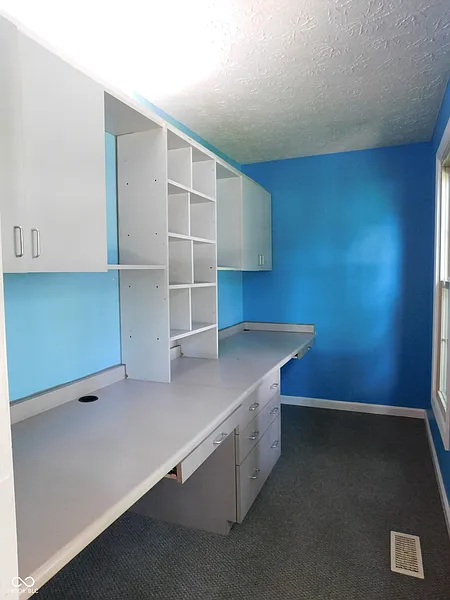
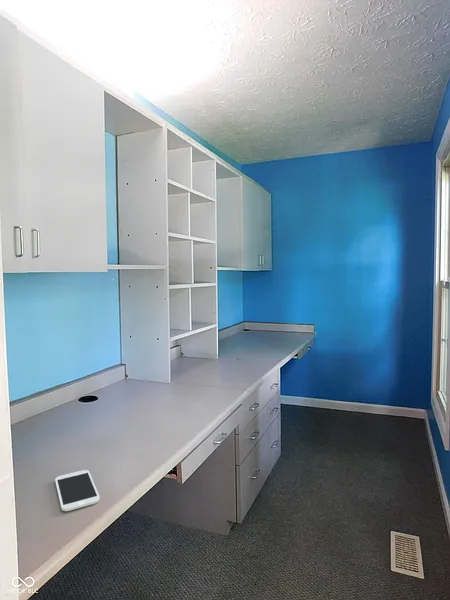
+ smartphone [54,469,101,512]
